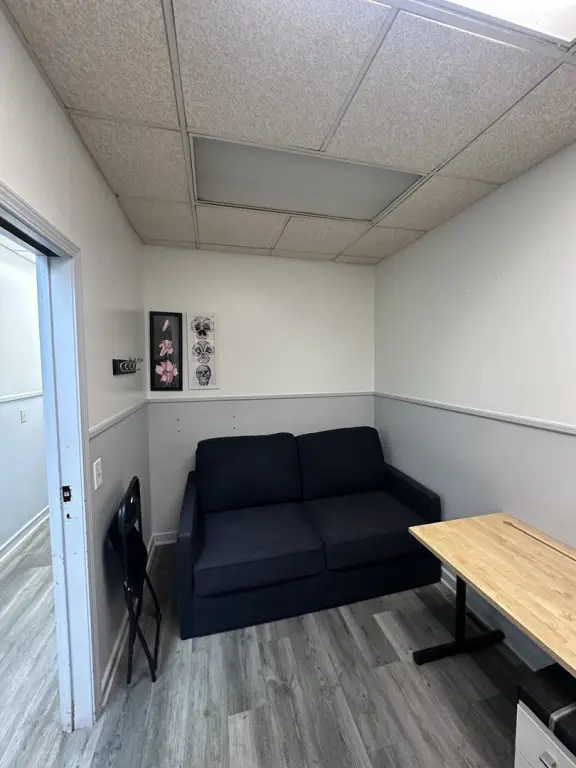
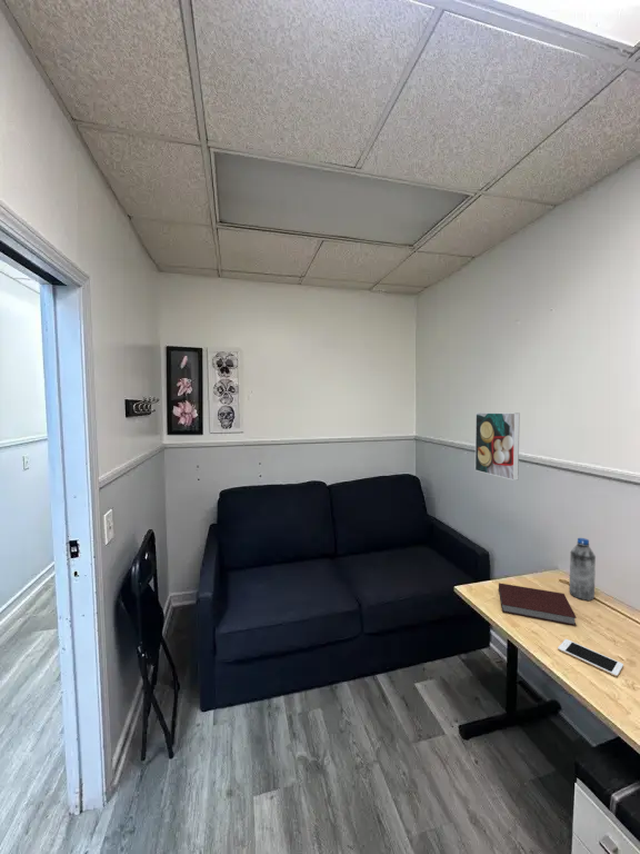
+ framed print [474,411,521,481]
+ water bottle [568,537,597,602]
+ cell phone [557,638,624,677]
+ notebook [498,582,578,626]
